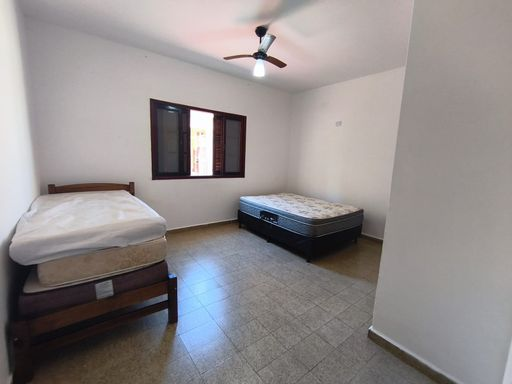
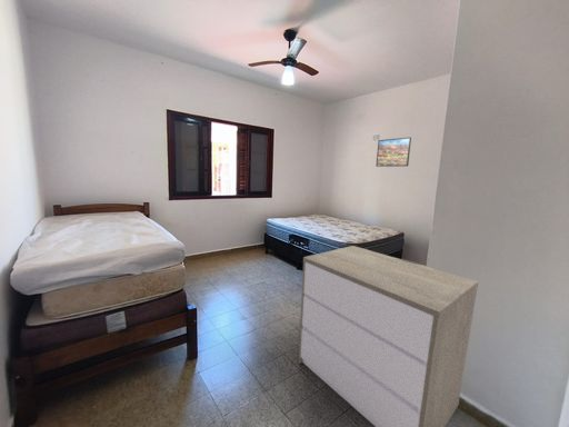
+ dresser [297,245,480,427]
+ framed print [375,136,412,168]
